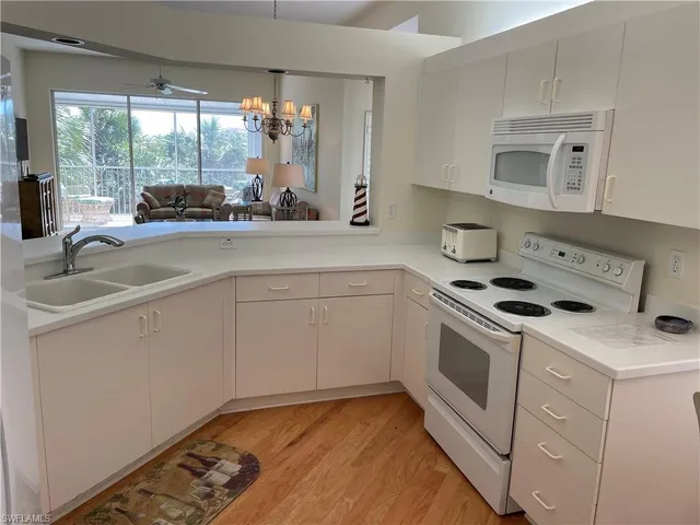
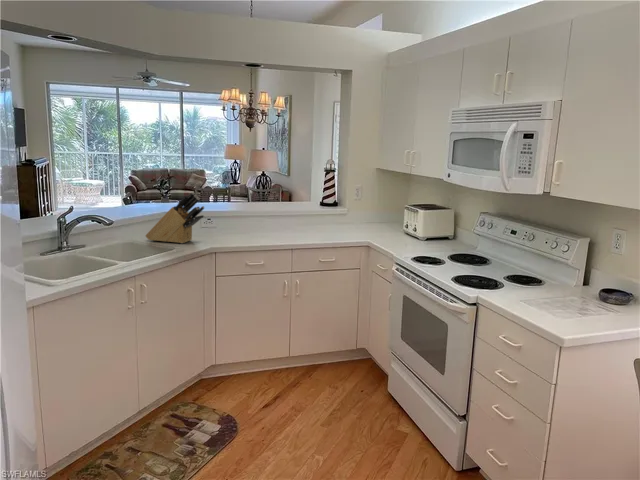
+ knife block [144,191,206,244]
